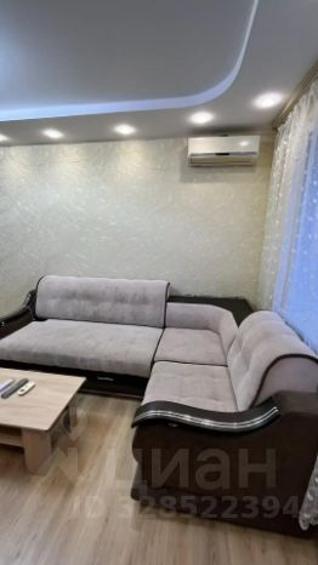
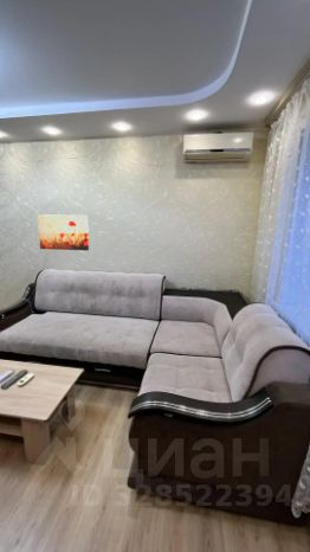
+ wall art [37,213,90,251]
